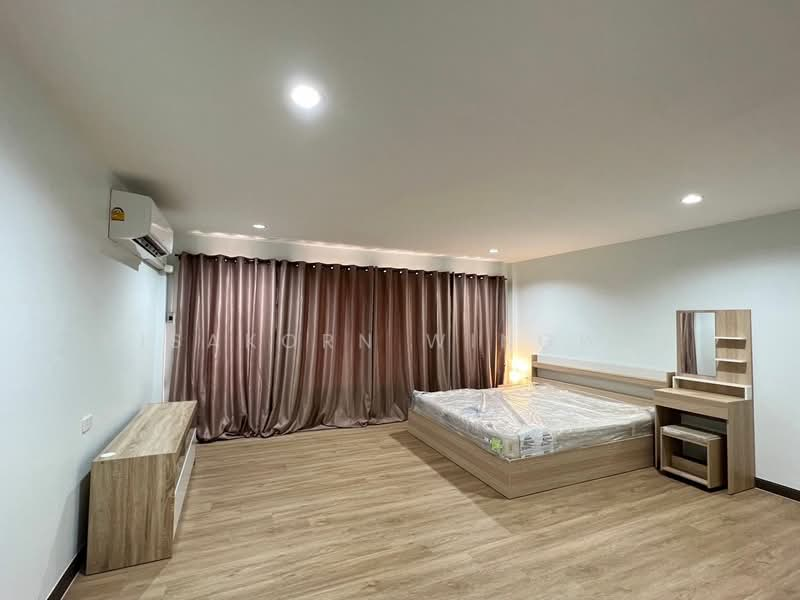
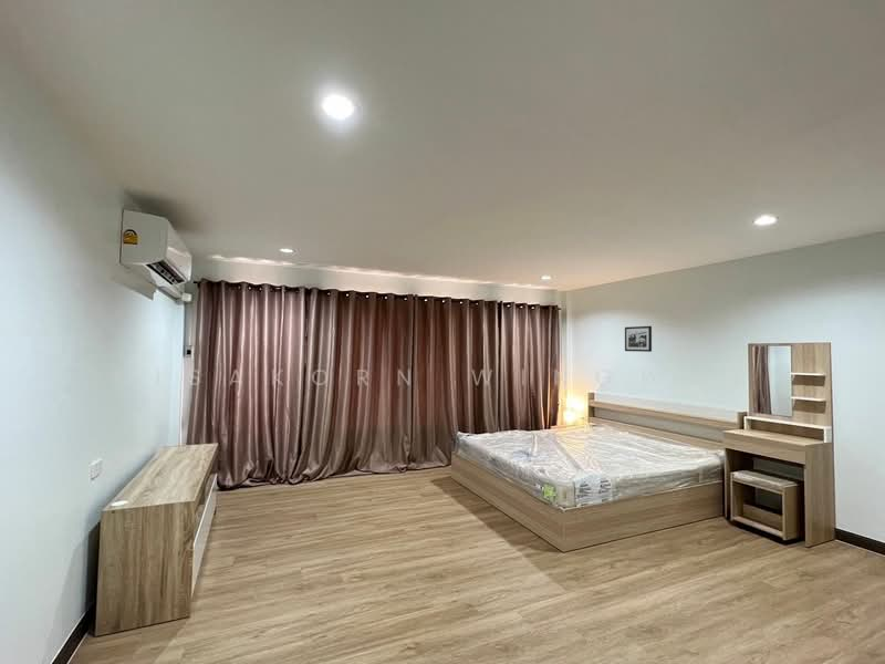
+ picture frame [624,325,653,353]
